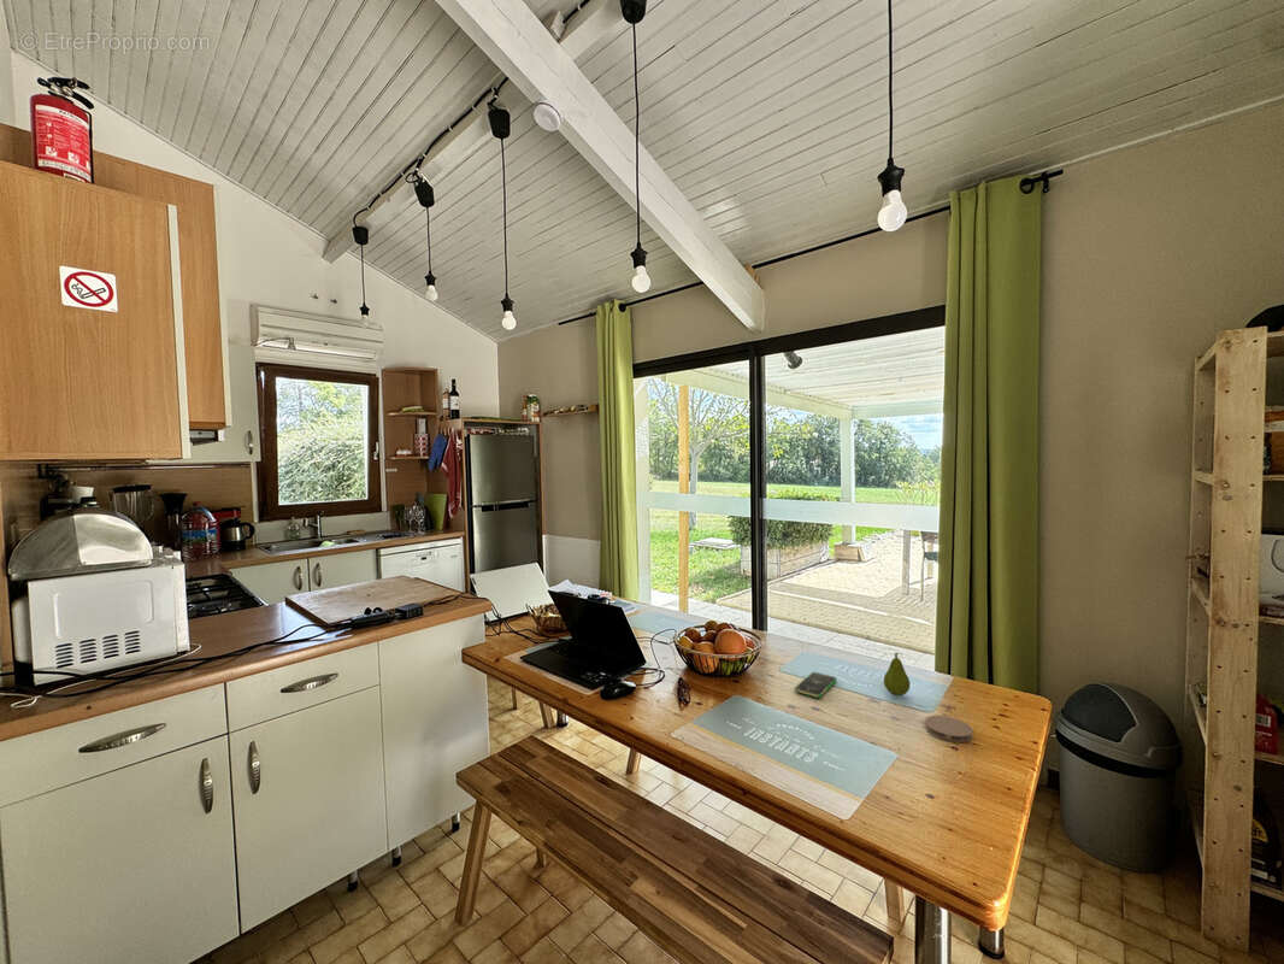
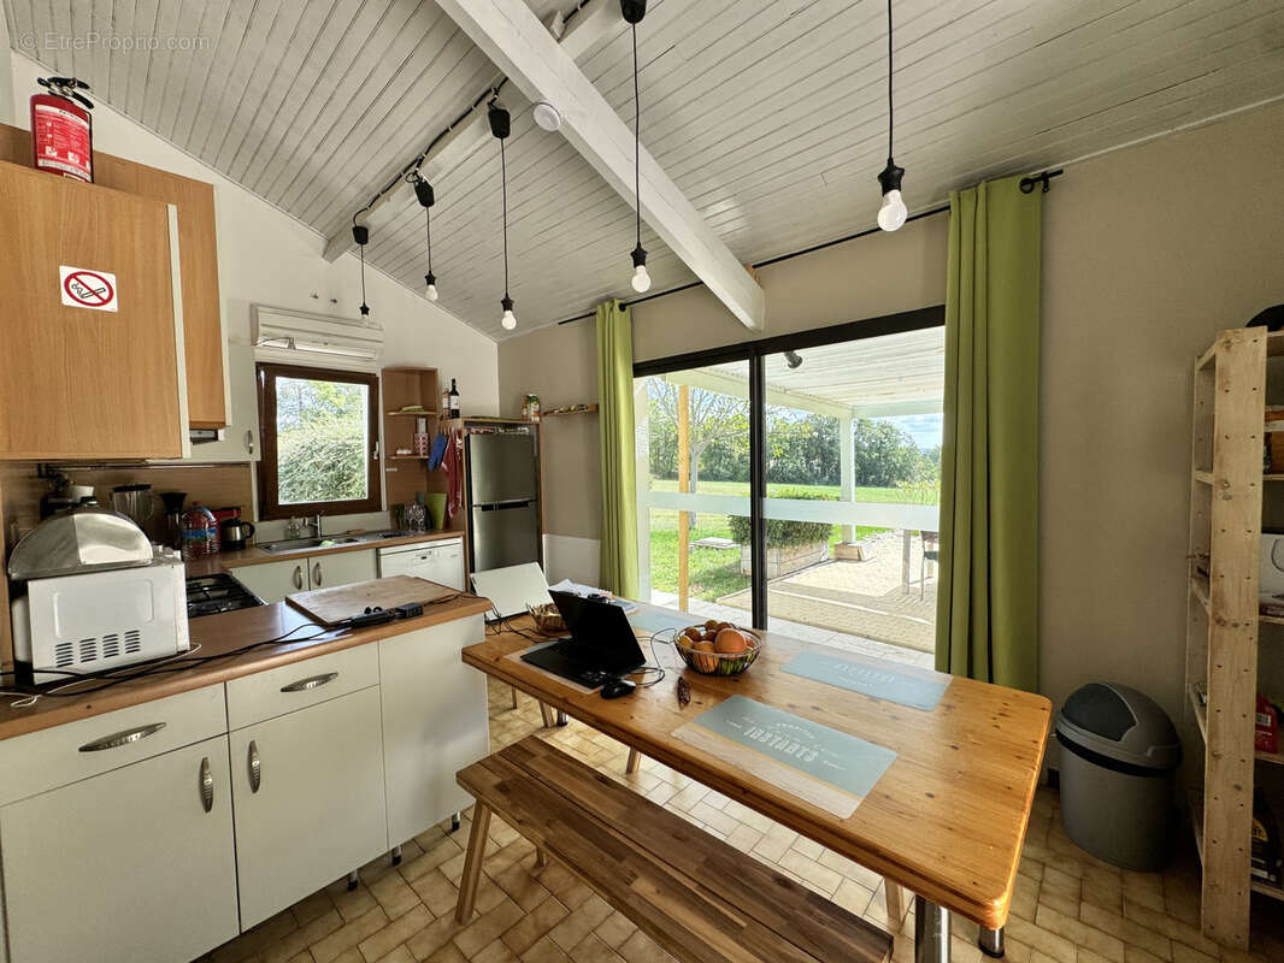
- coaster [924,715,974,743]
- smartphone [794,671,838,699]
- fruit [883,652,911,696]
